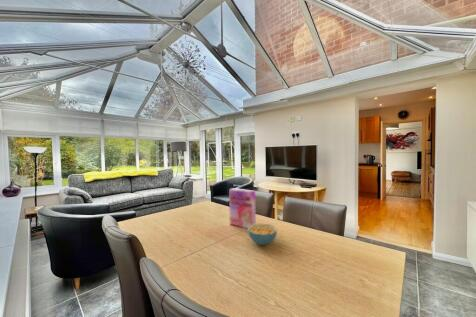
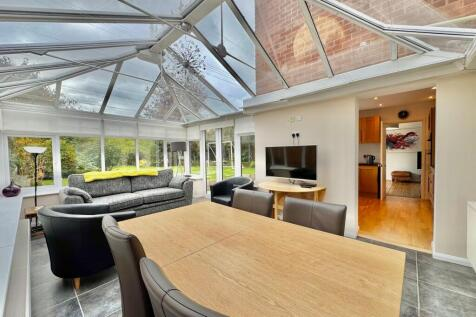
- cereal box [228,188,257,229]
- cereal bowl [246,222,278,246]
